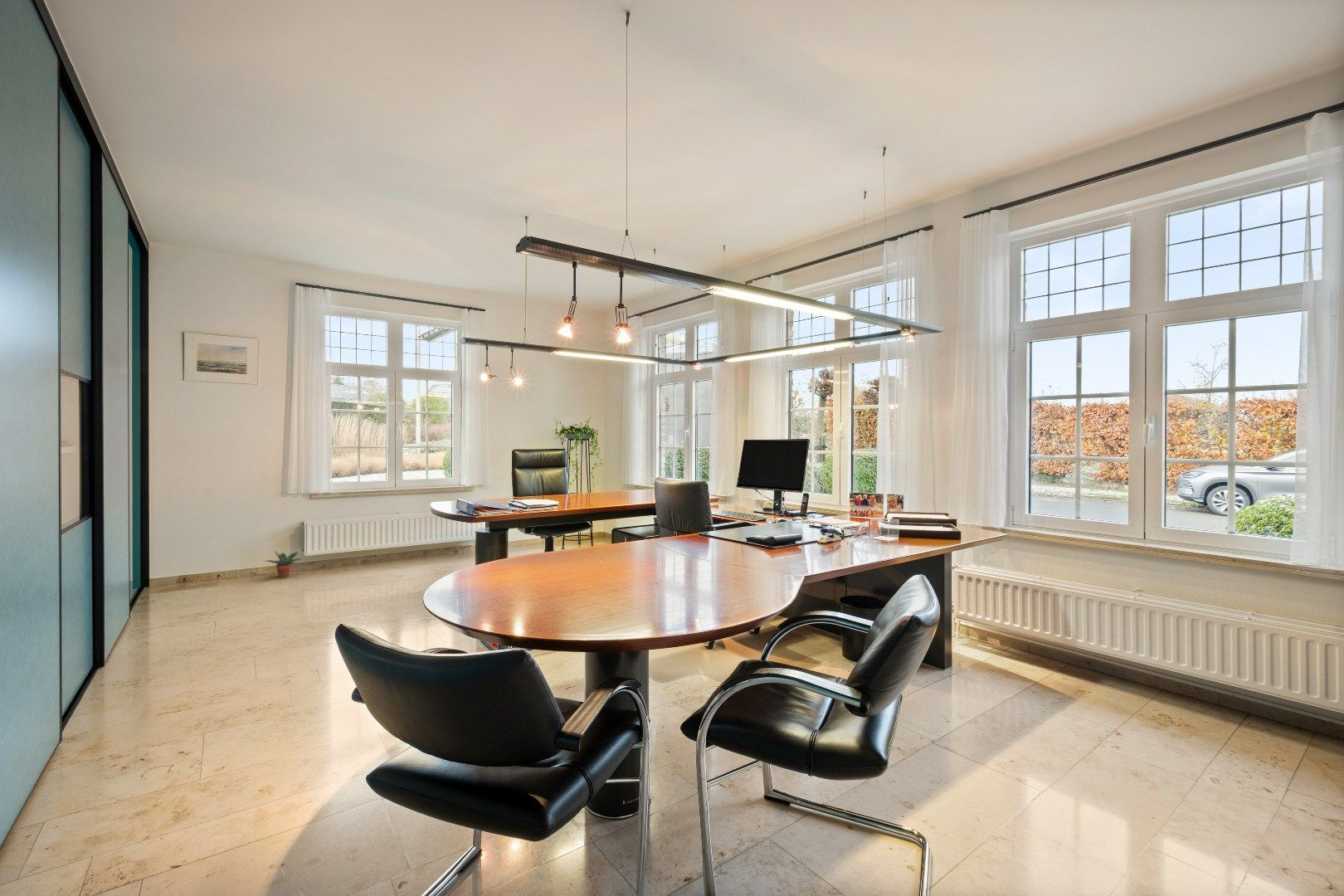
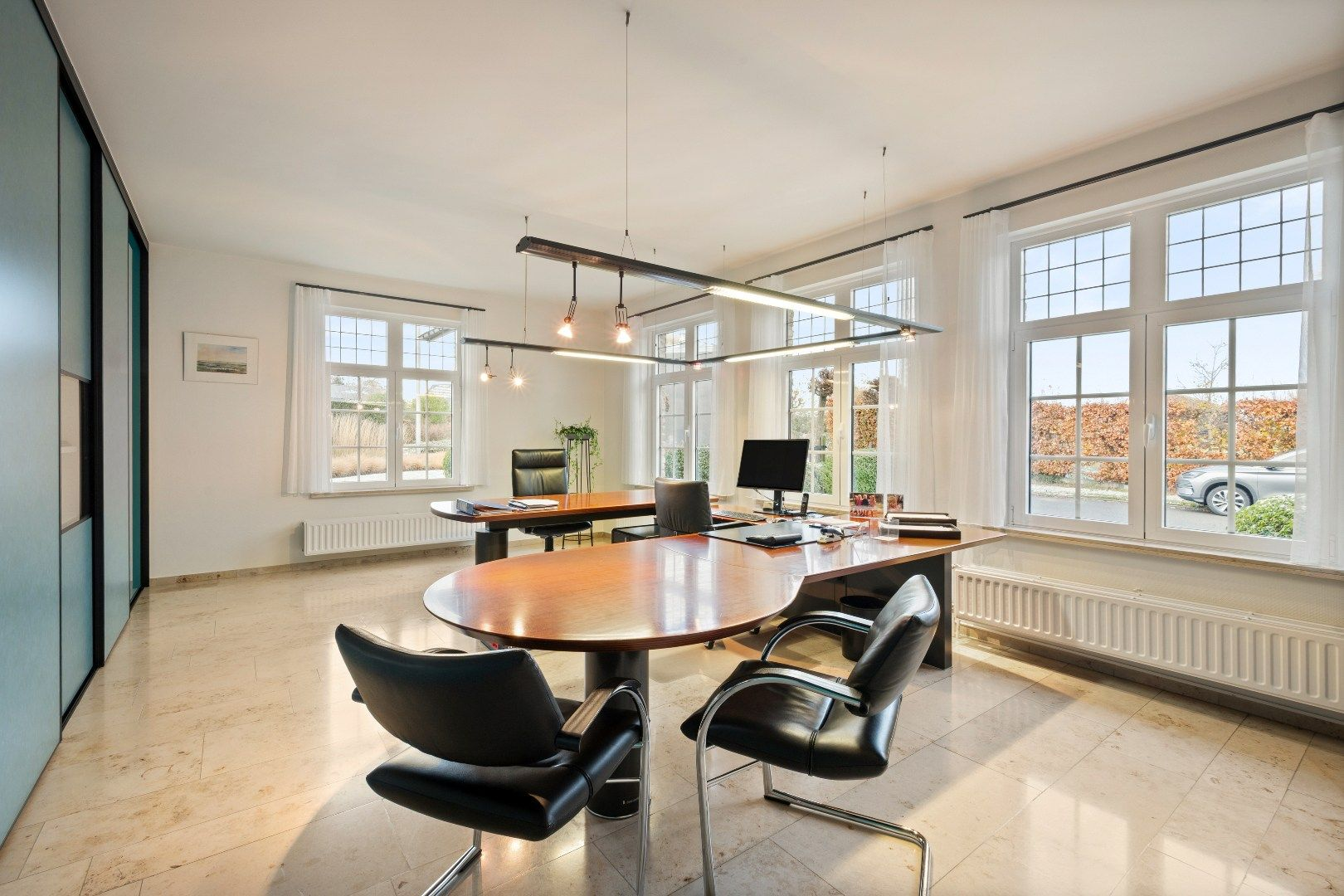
- potted plant [264,550,304,578]
